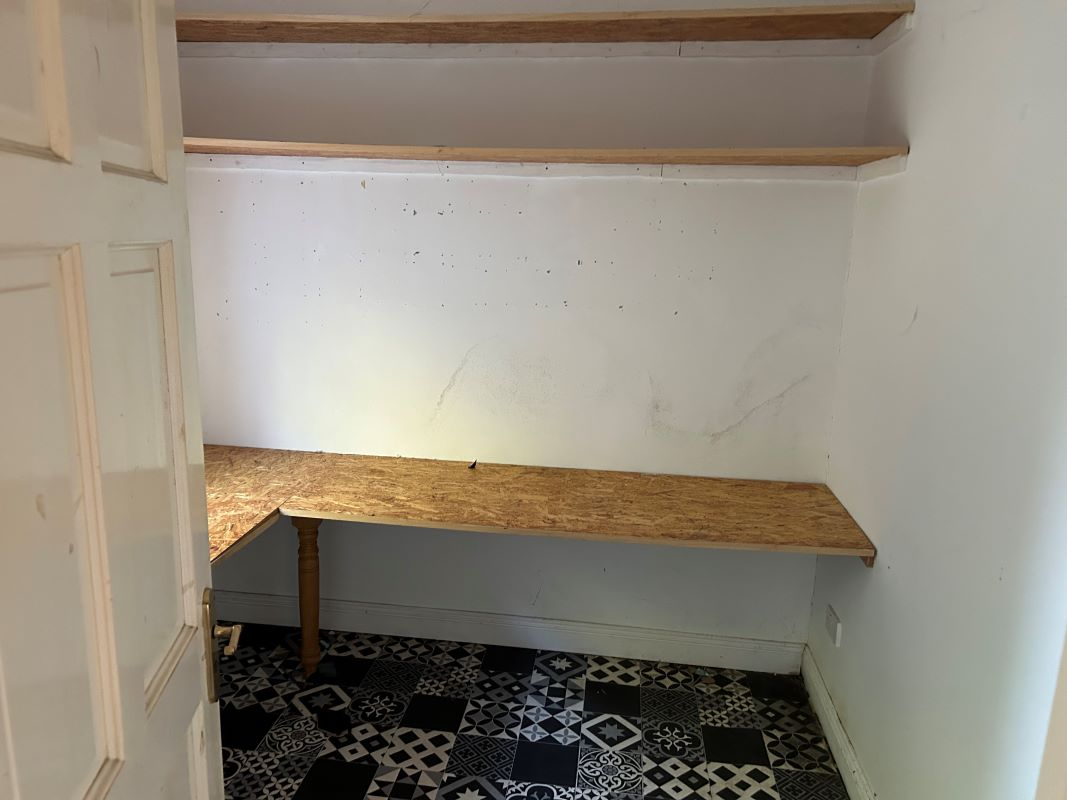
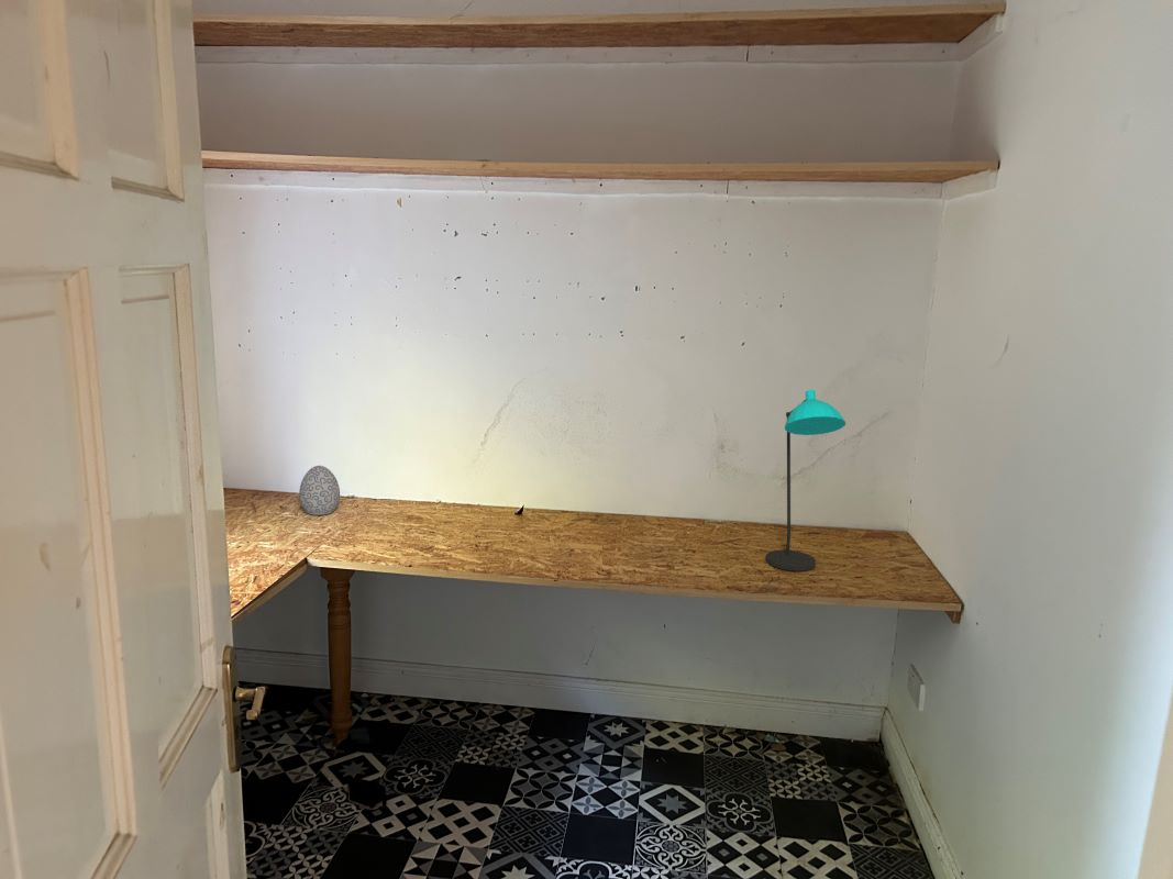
+ decorative egg [298,465,341,516]
+ desk lamp [765,389,846,572]
